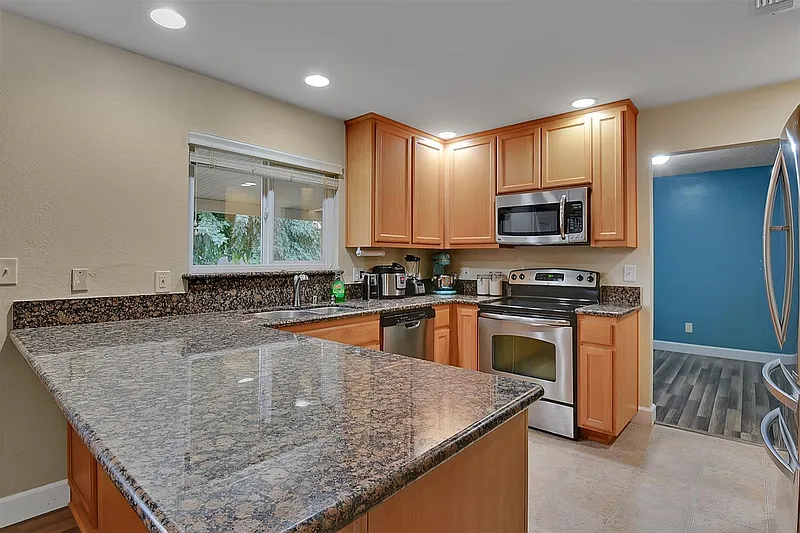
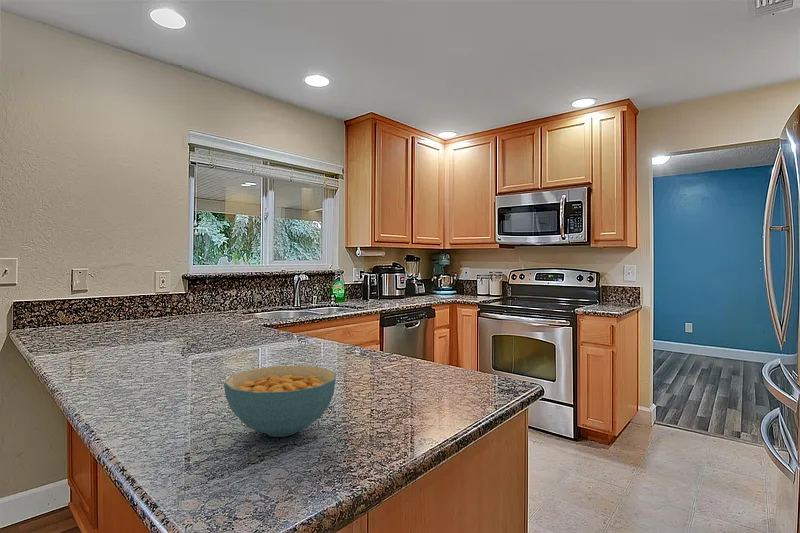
+ cereal bowl [223,365,337,438]
